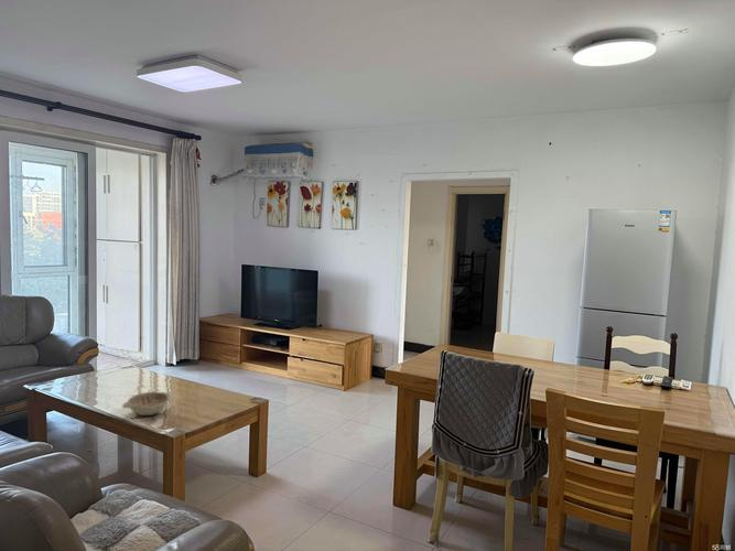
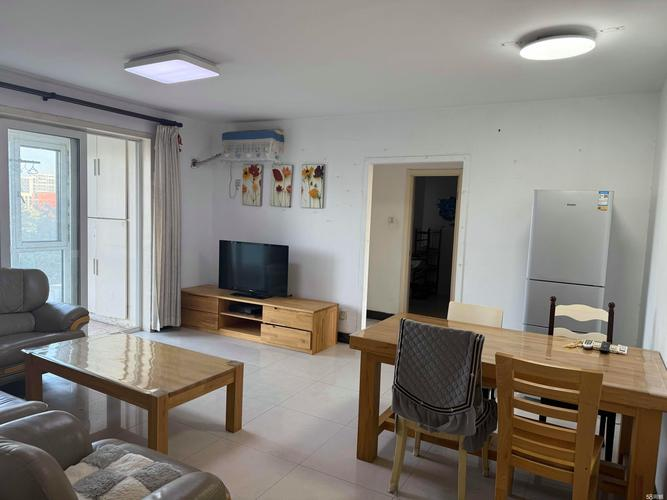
- decorative bowl [121,391,172,417]
